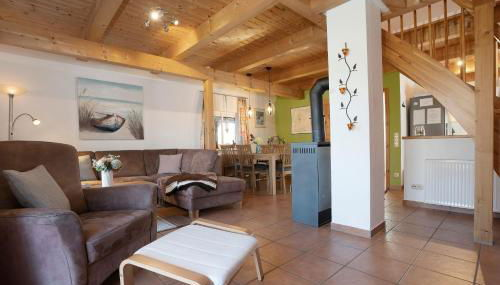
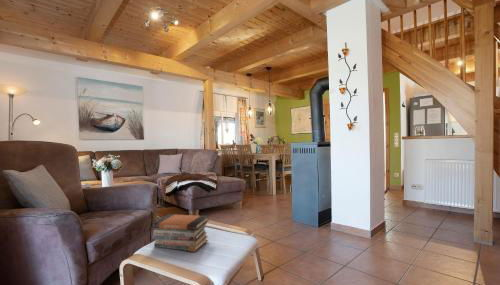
+ book stack [151,213,210,253]
